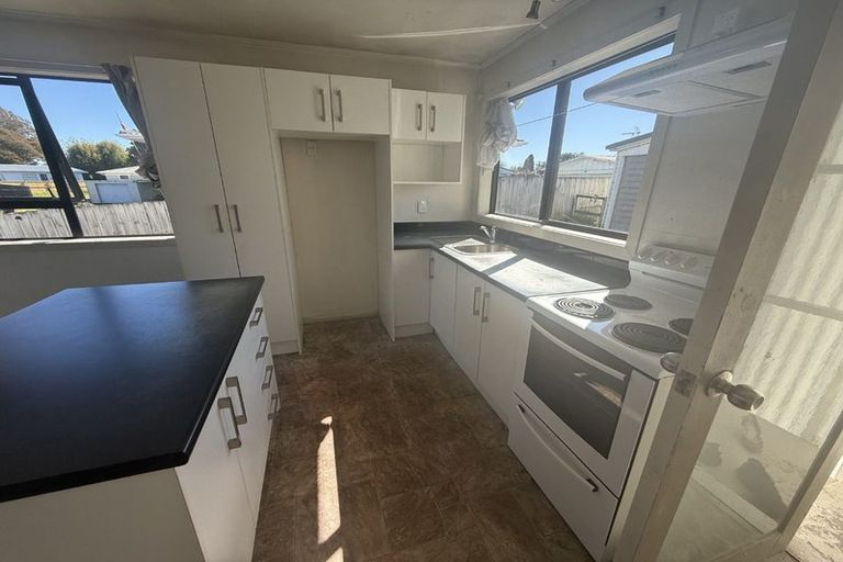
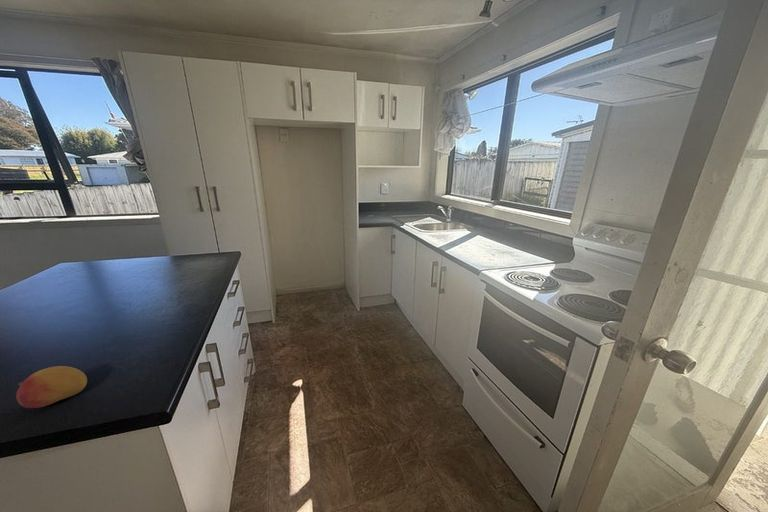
+ fruit [15,365,88,409]
